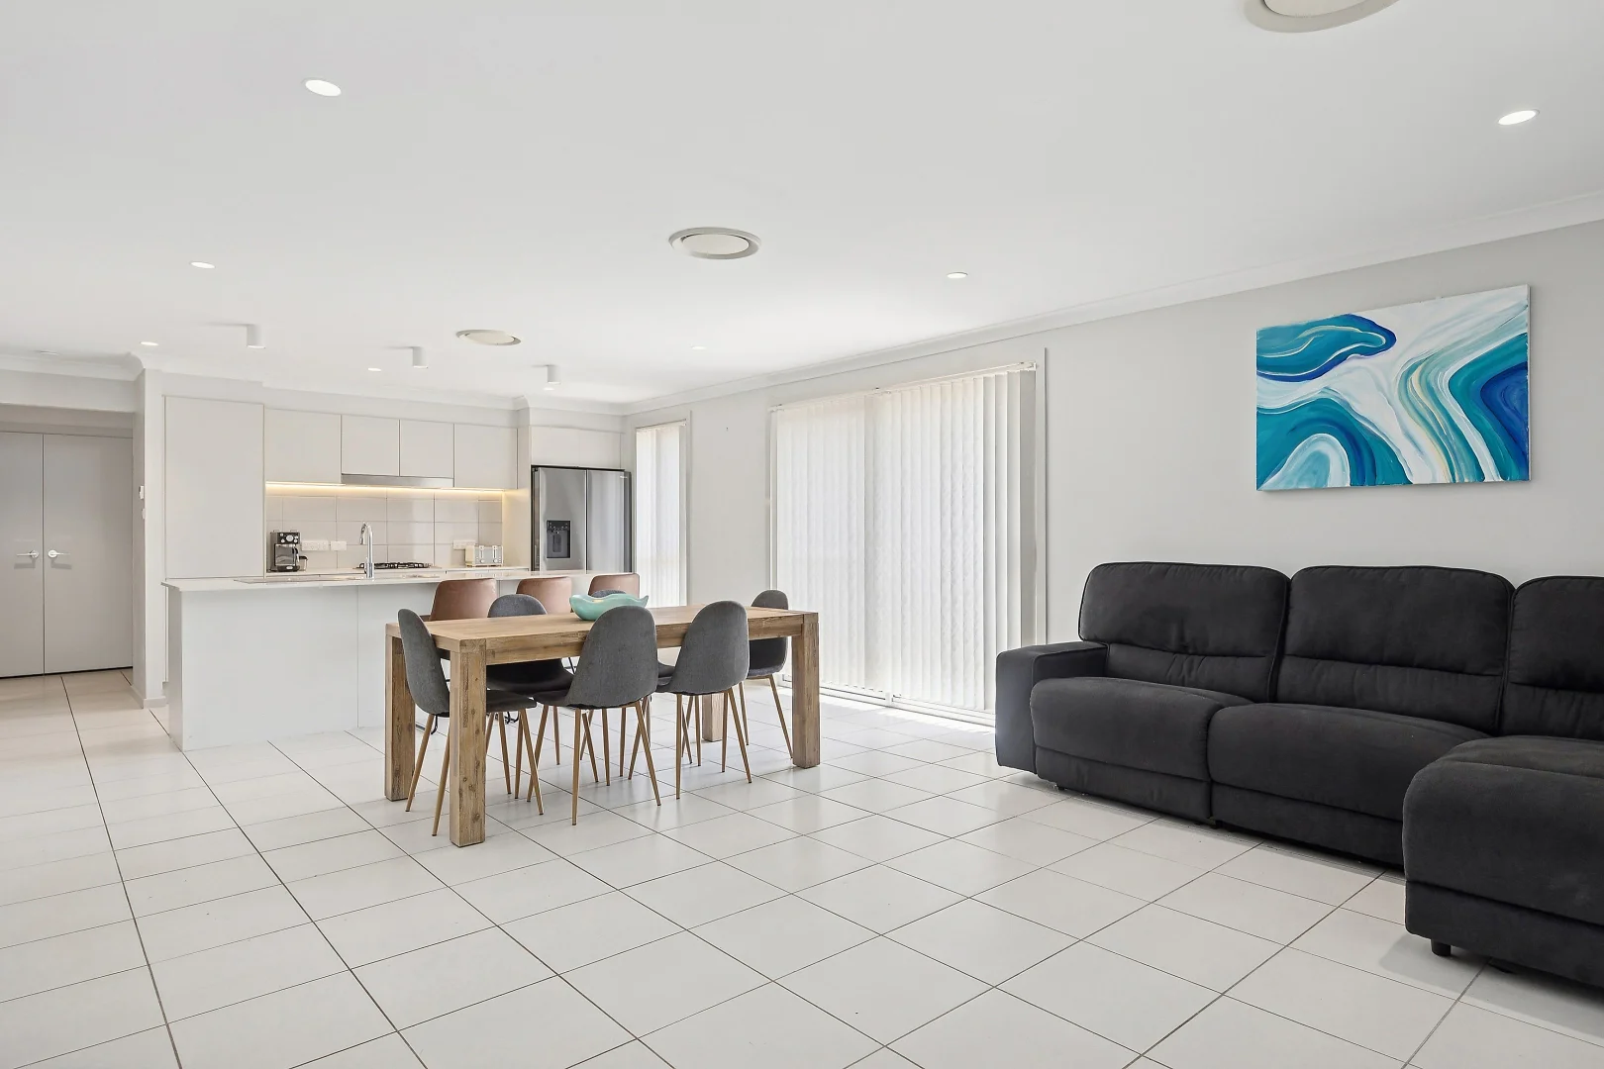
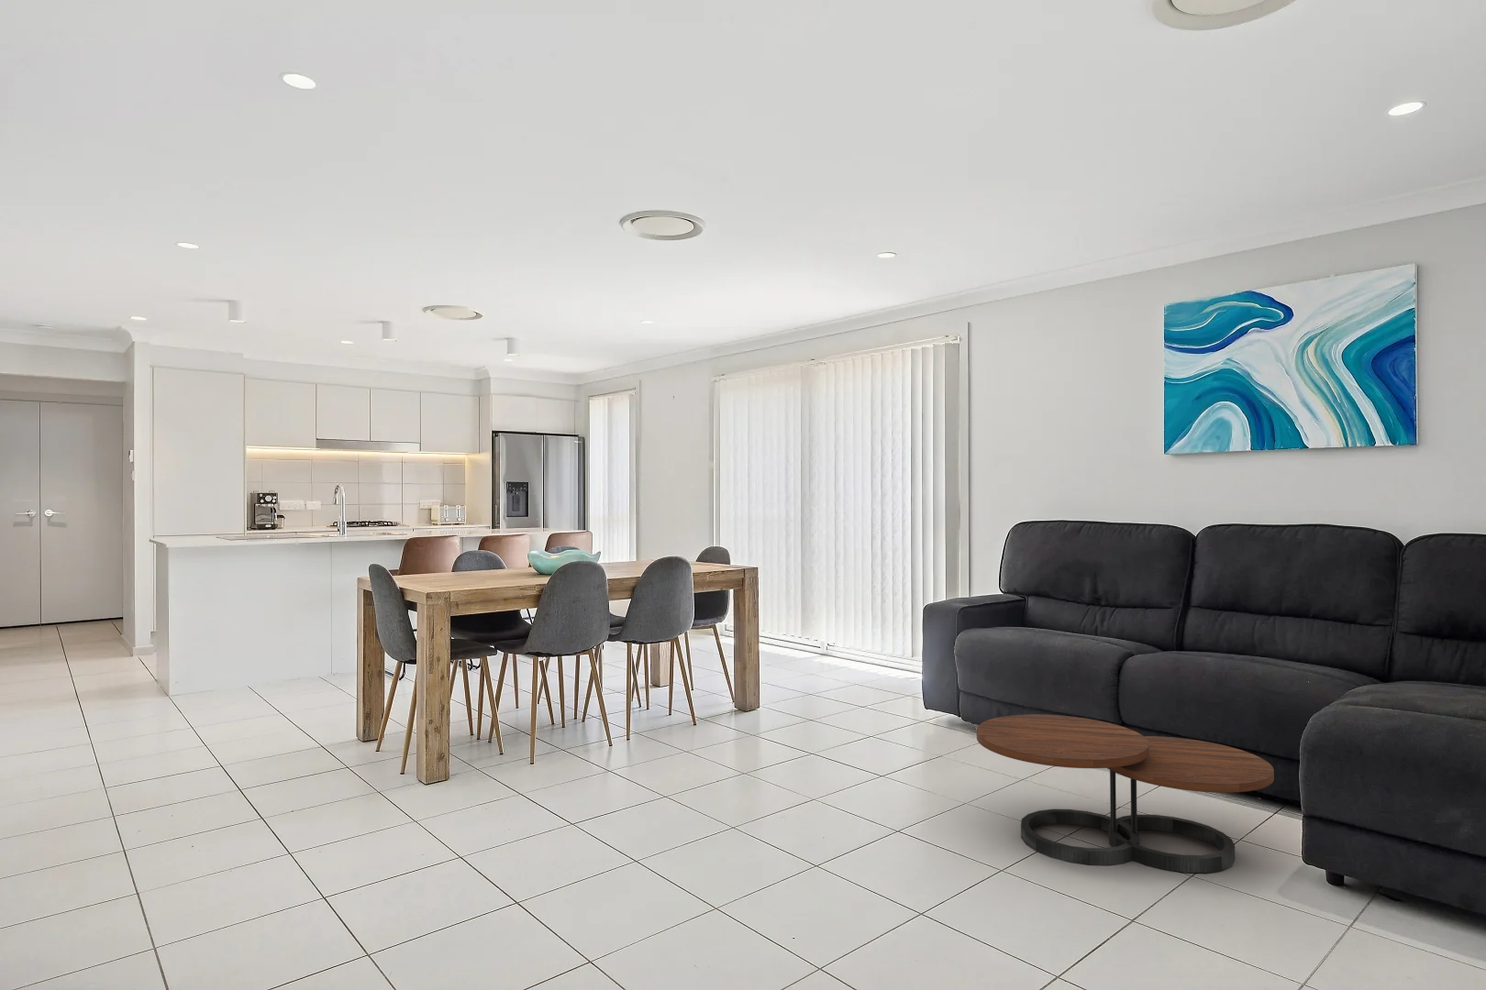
+ coffee table [976,713,1275,874]
